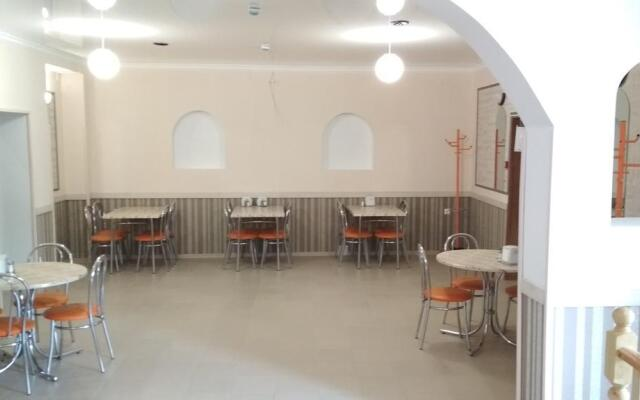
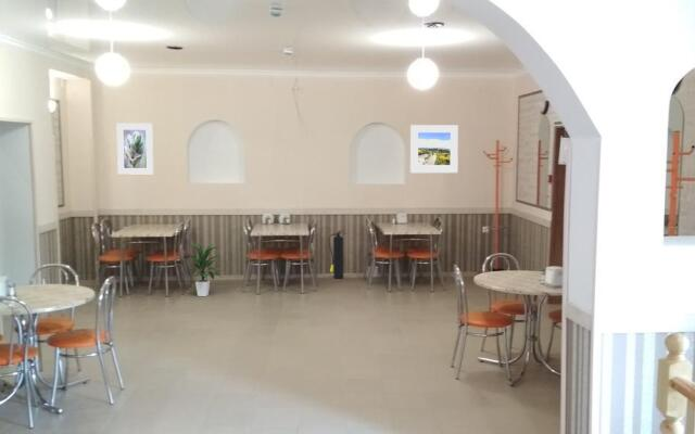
+ indoor plant [182,241,225,297]
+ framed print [116,123,154,176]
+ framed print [409,124,459,174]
+ fire extinguisher [327,229,349,280]
